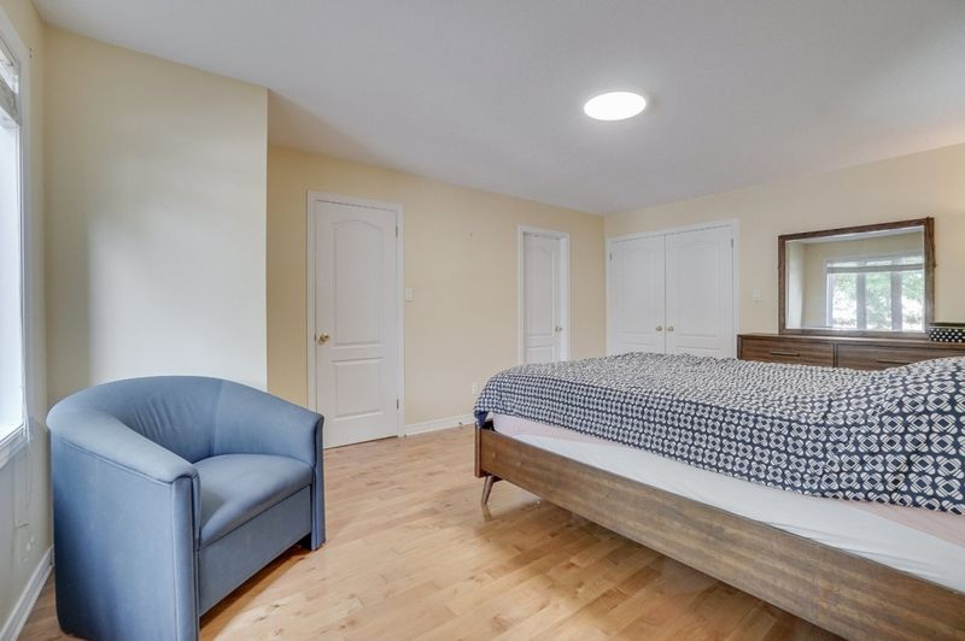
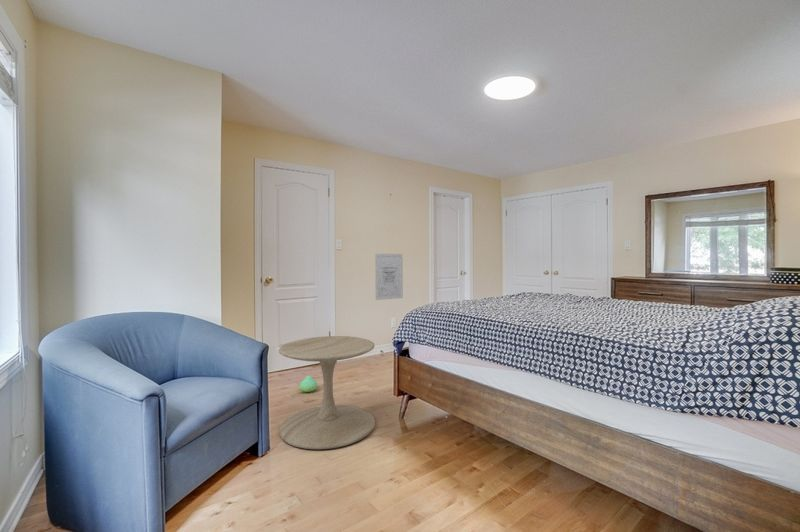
+ side table [278,335,376,450]
+ wall art [374,253,404,301]
+ plush toy [298,375,318,393]
